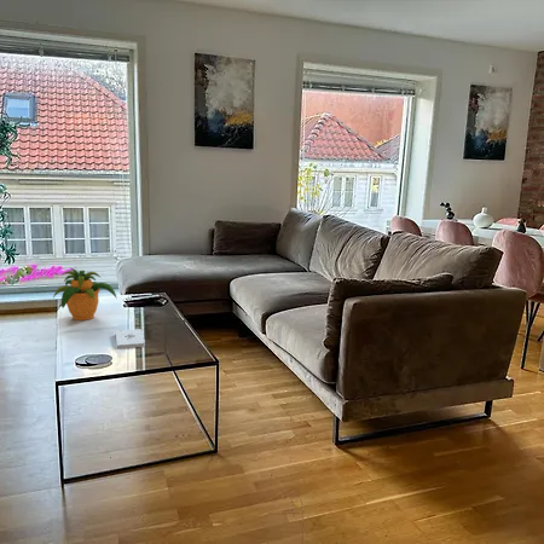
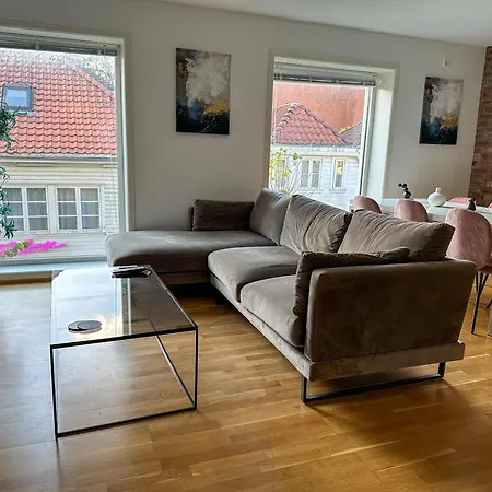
- potted plant [52,267,117,322]
- notepad [115,328,146,349]
